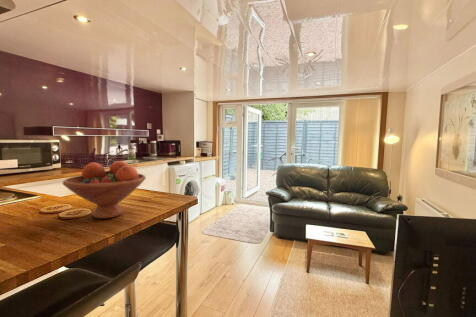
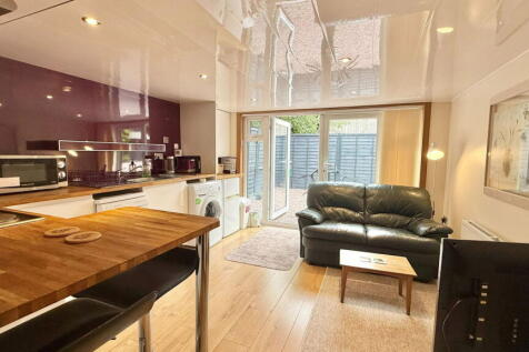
- fruit bowl [61,160,147,220]
